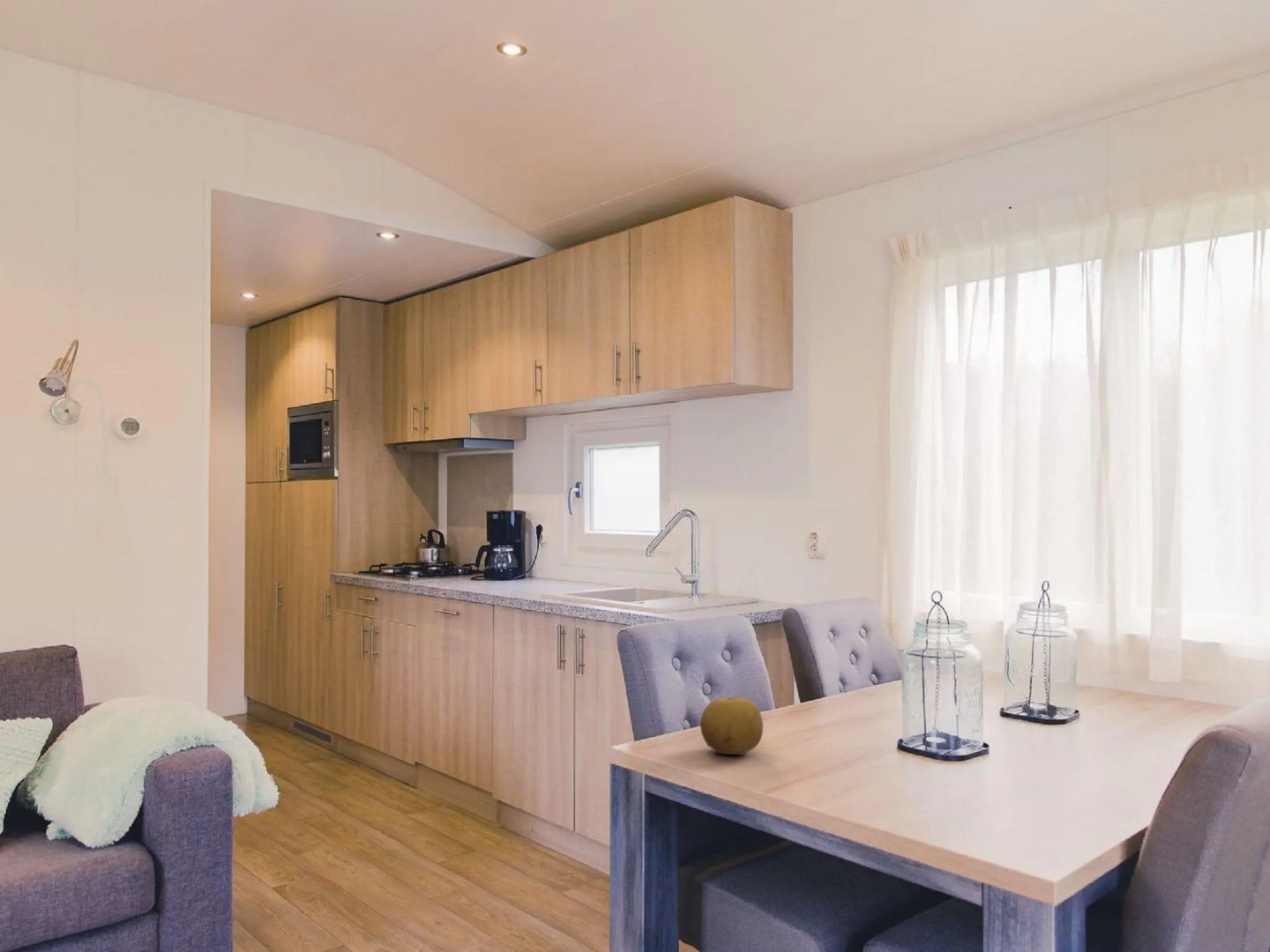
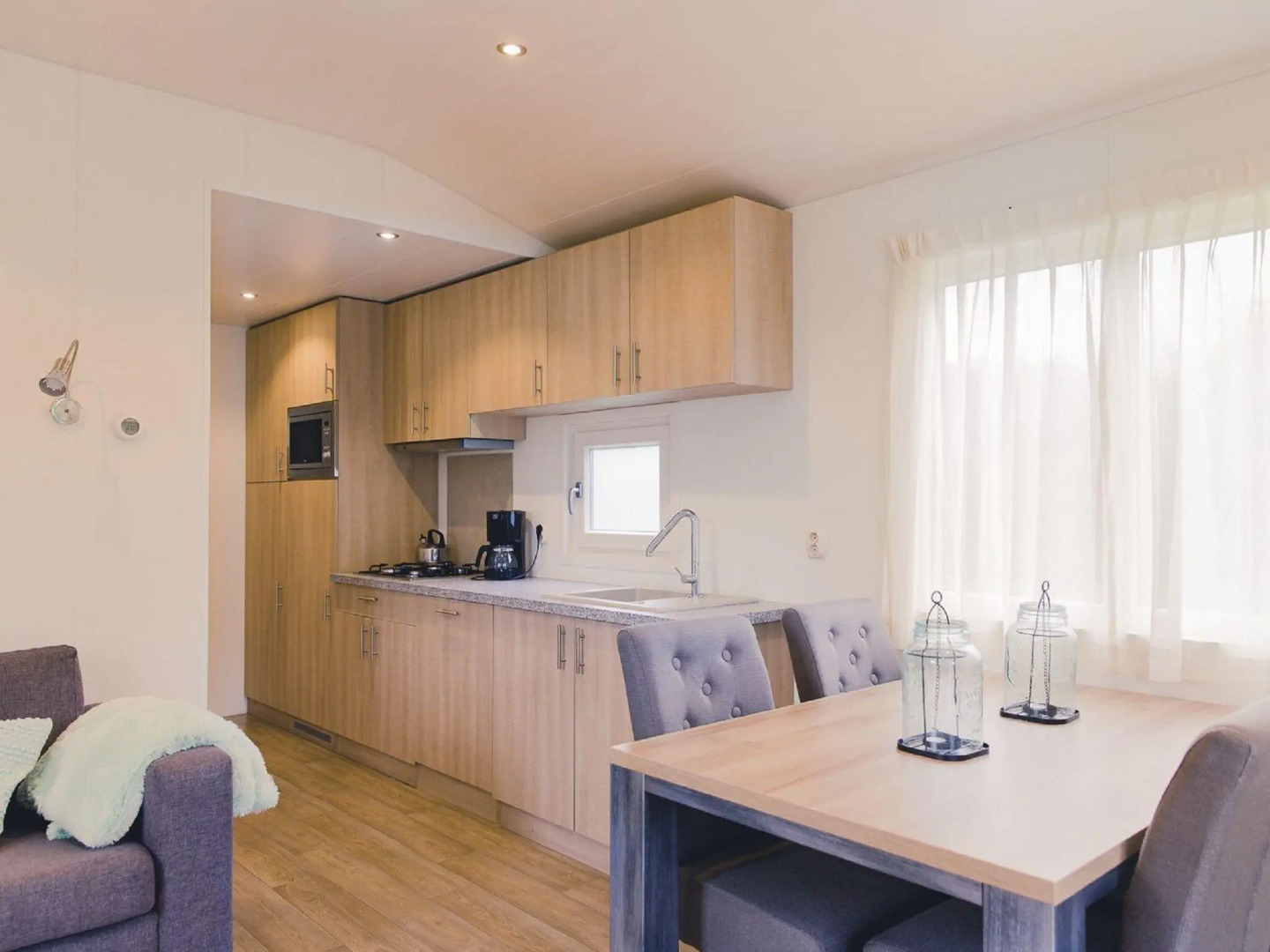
- fruit [699,695,764,755]
